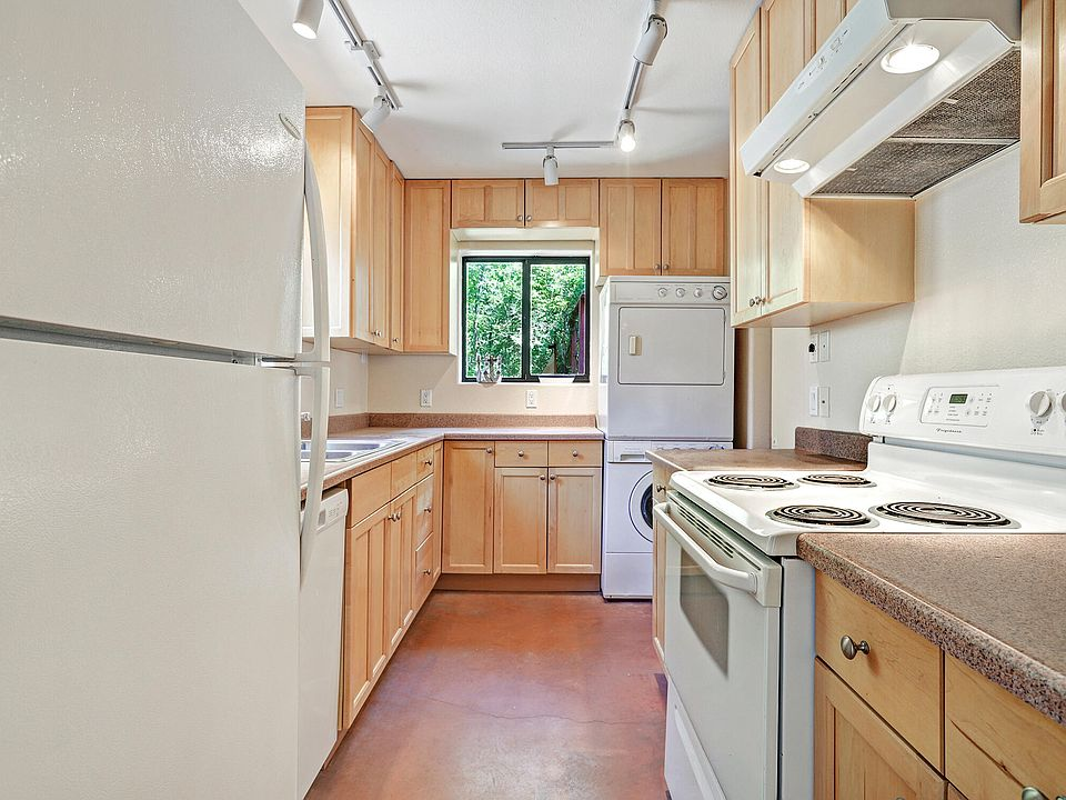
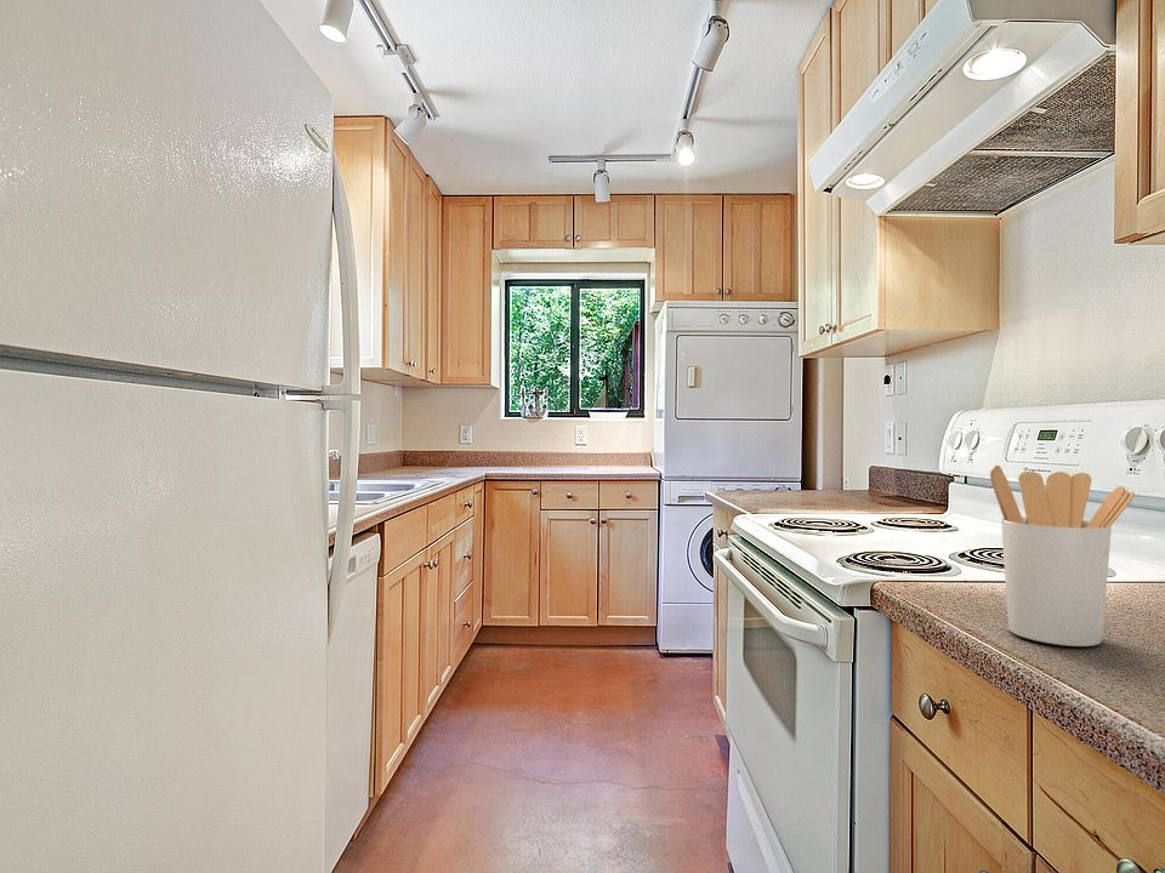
+ utensil holder [989,464,1136,647]
